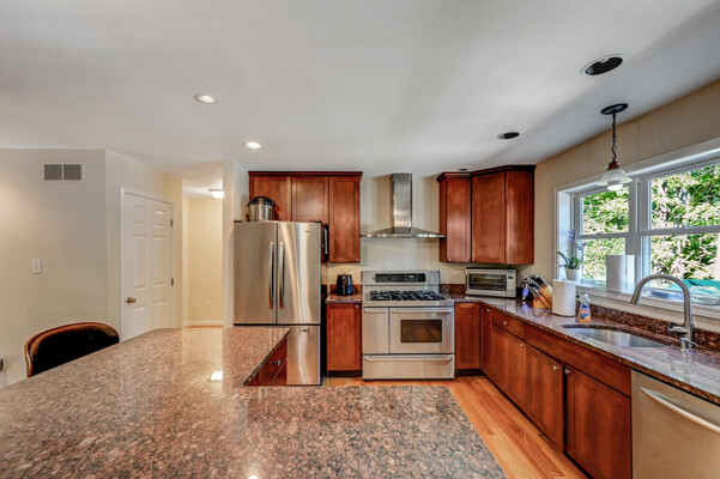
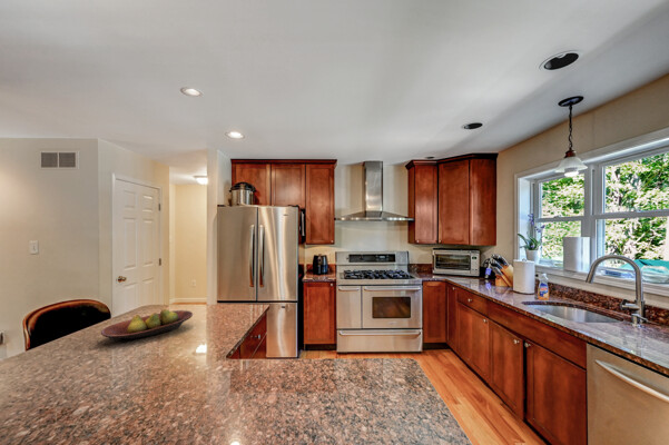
+ fruit bowl [100,308,194,344]
